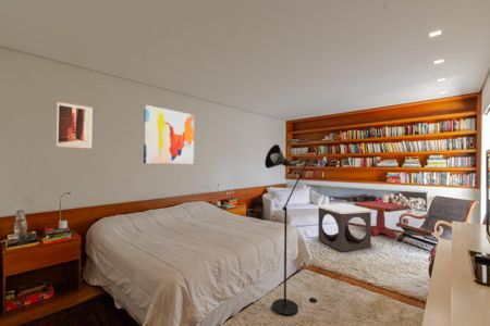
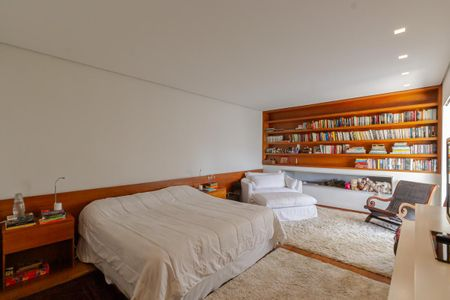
- wall art [56,100,94,150]
- side table [354,200,409,239]
- floor lamp [264,143,318,317]
- wall art [143,104,195,165]
- footstool [317,203,372,253]
